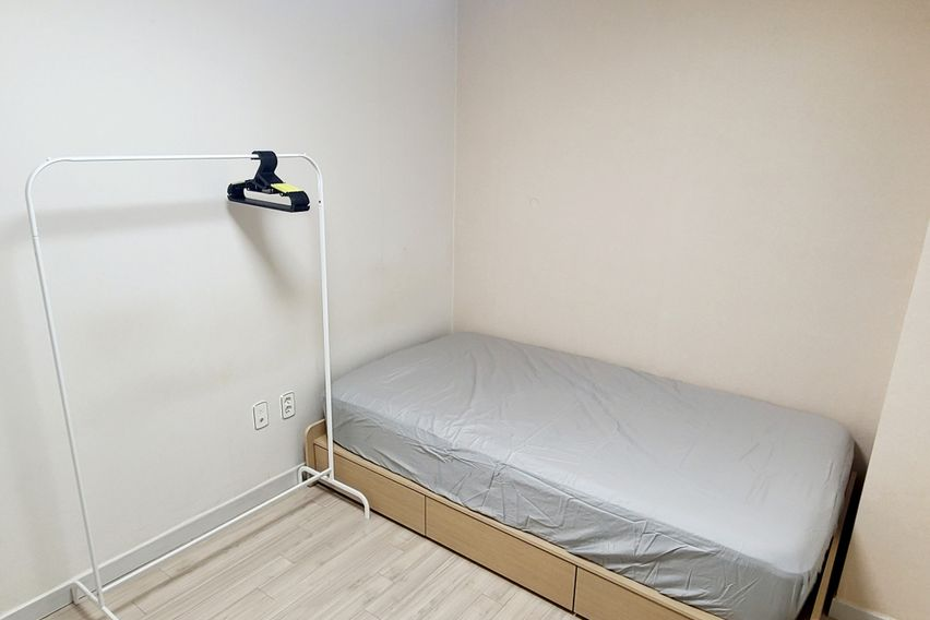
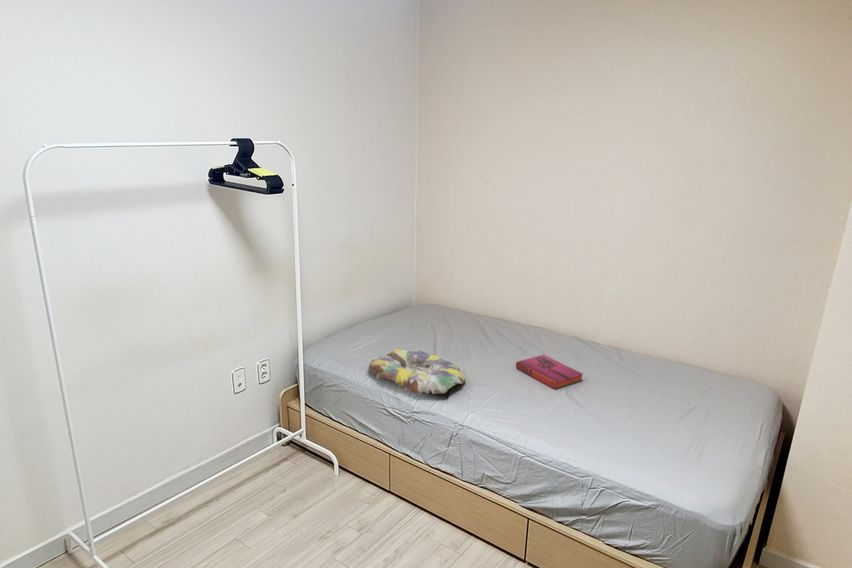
+ hardback book [515,354,584,390]
+ cushion [367,349,466,395]
